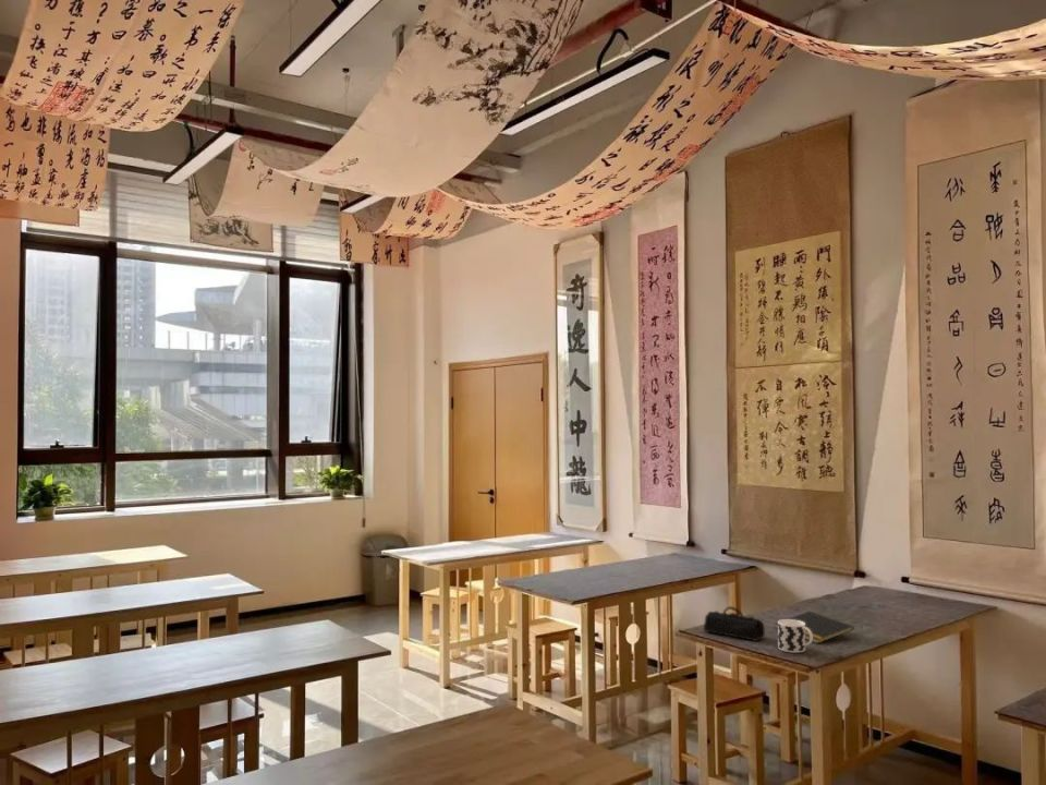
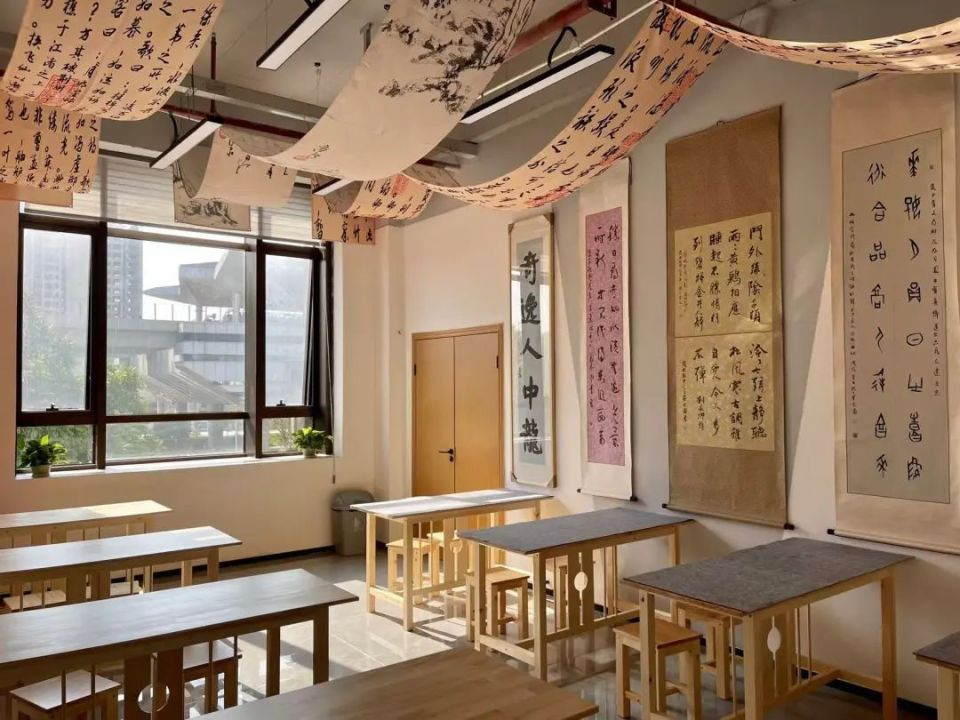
- pencil case [703,605,766,642]
- cup [777,618,813,654]
- notepad [774,611,855,644]
